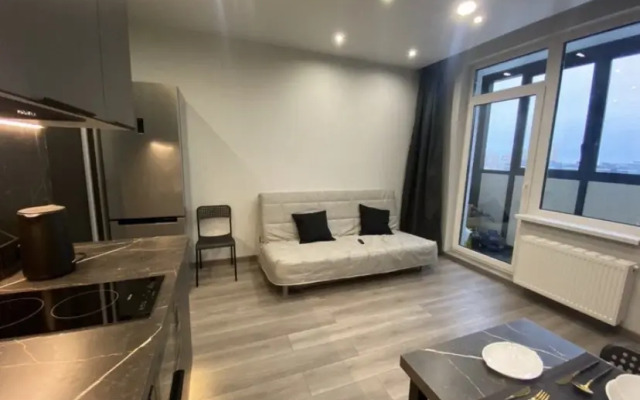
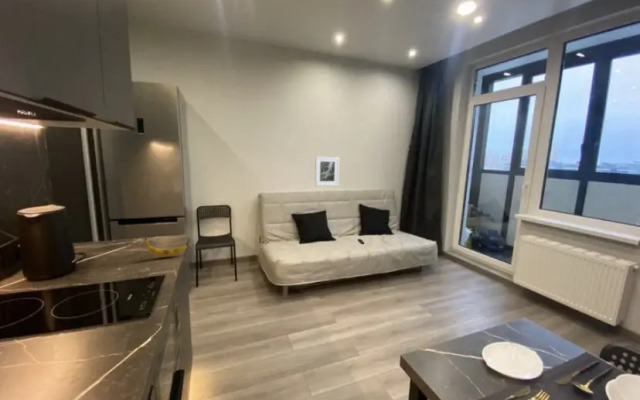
+ banana [144,237,188,258]
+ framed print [314,156,340,187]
